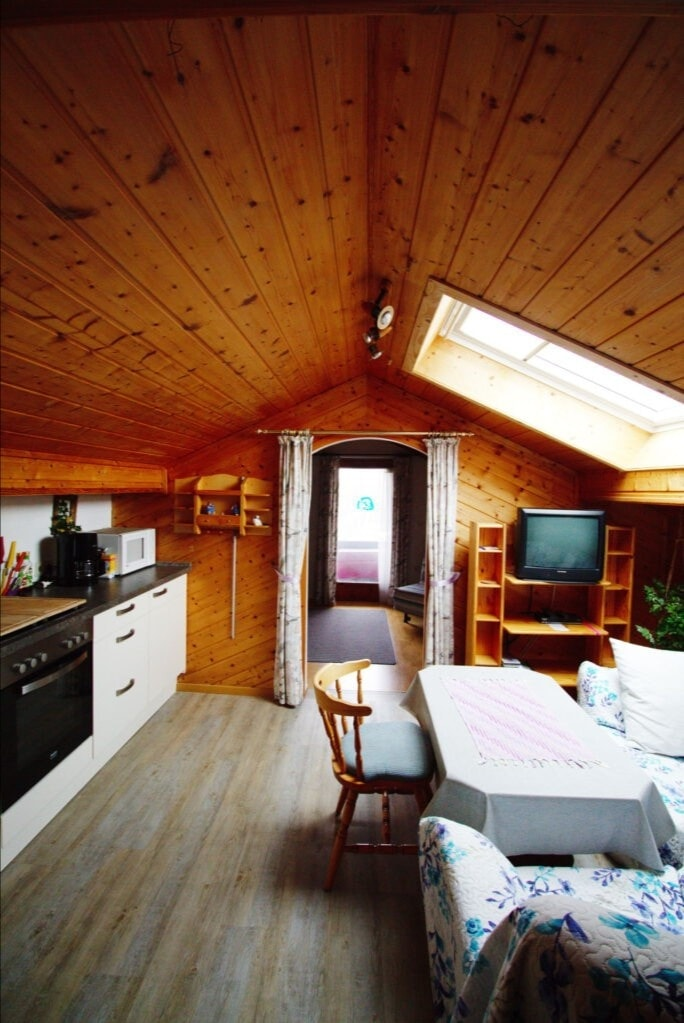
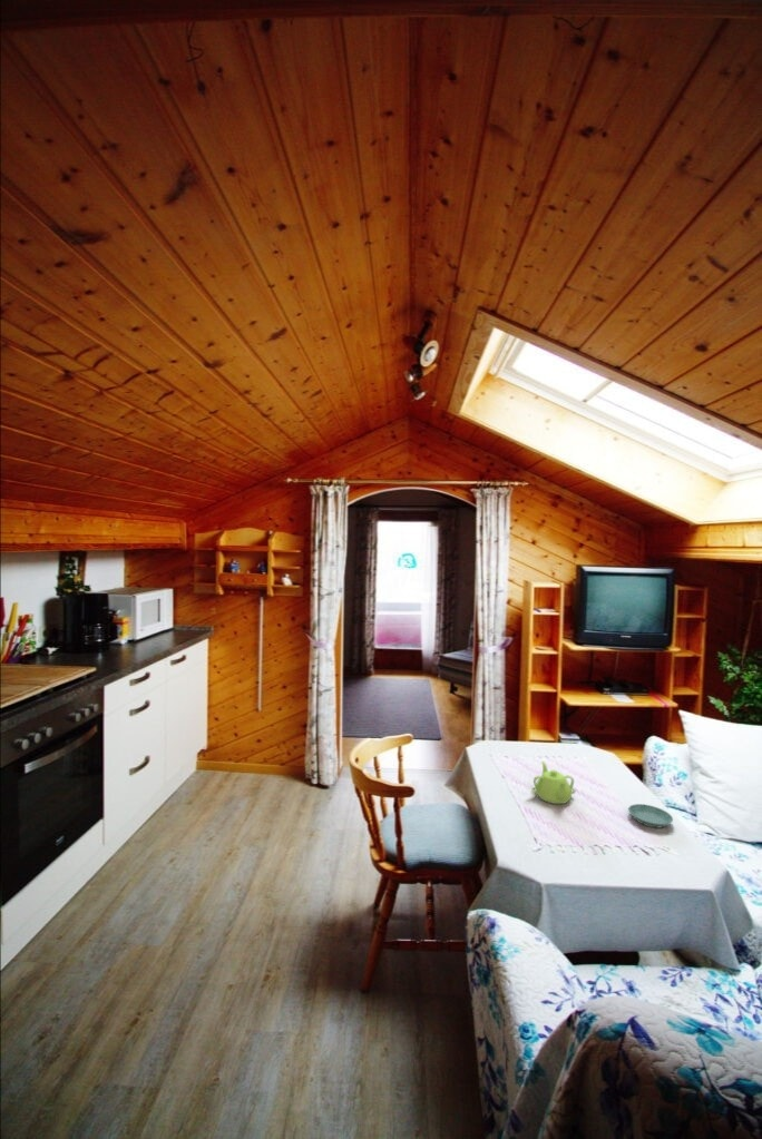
+ saucer [627,803,674,828]
+ teapot [530,760,576,805]
